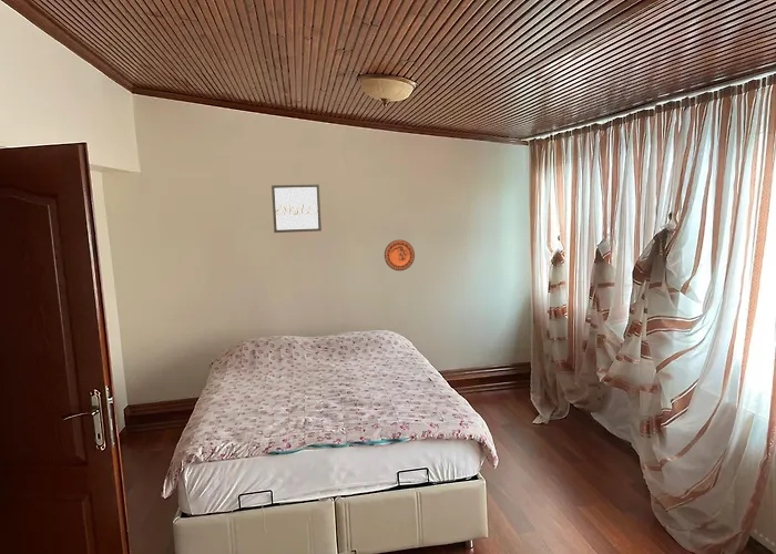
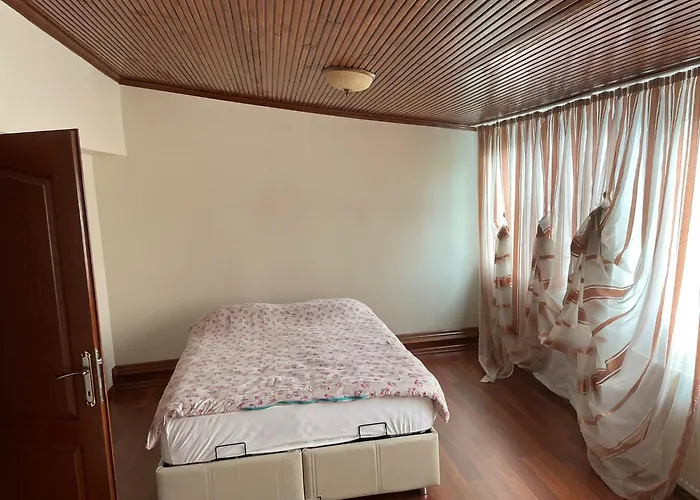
- wall art [270,184,323,234]
- decorative plate [384,239,416,271]
